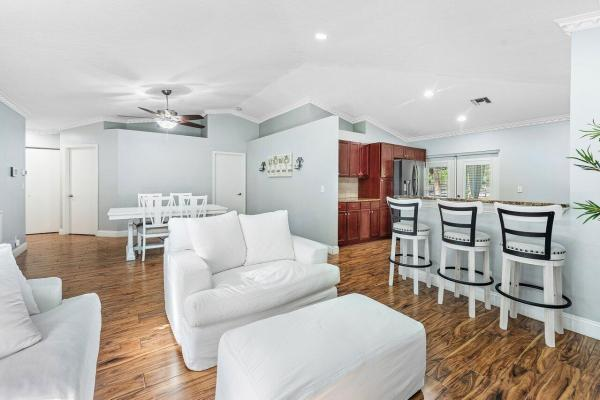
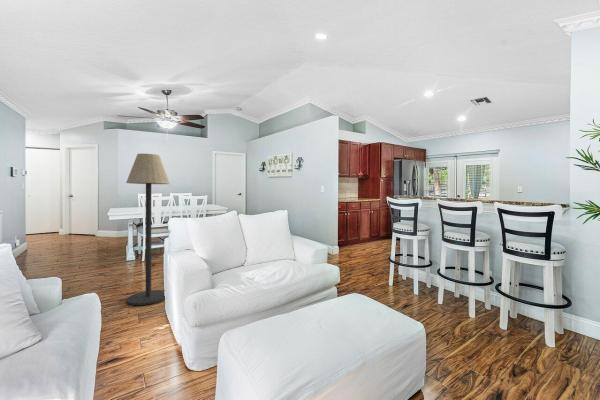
+ floor lamp [125,153,170,306]
